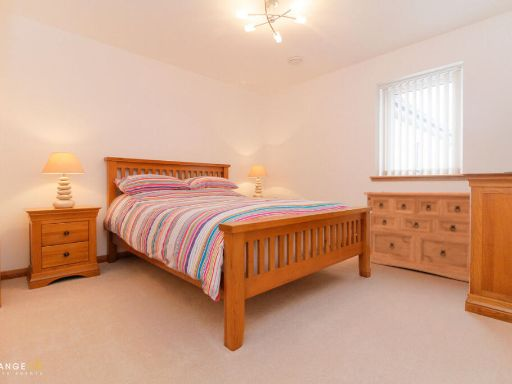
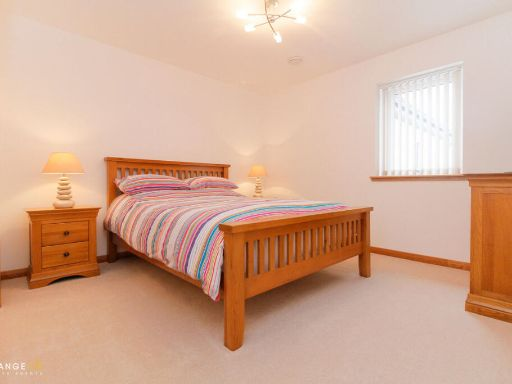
- dresser [363,191,472,283]
